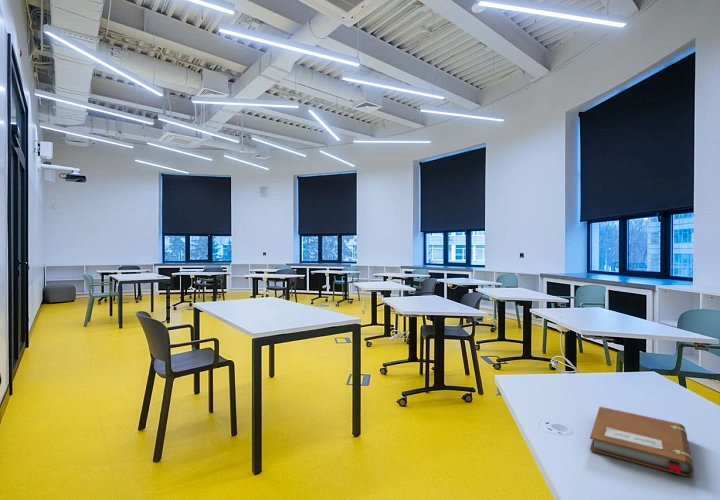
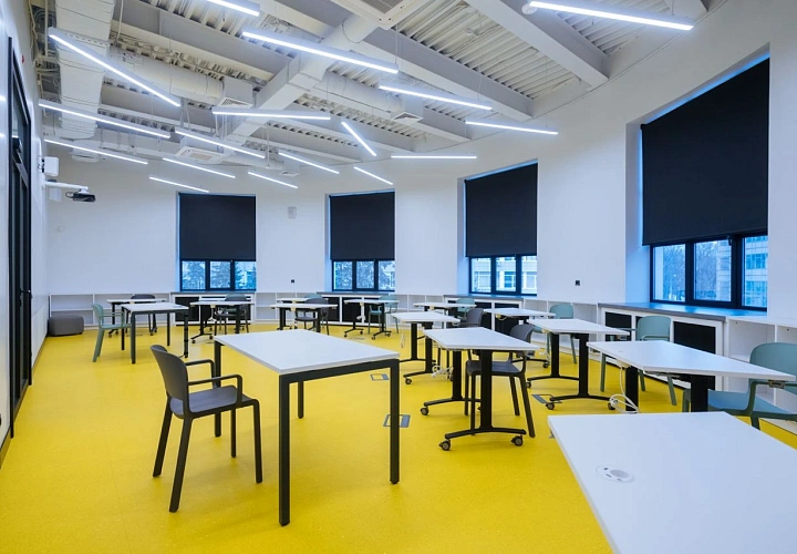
- notebook [589,406,694,477]
